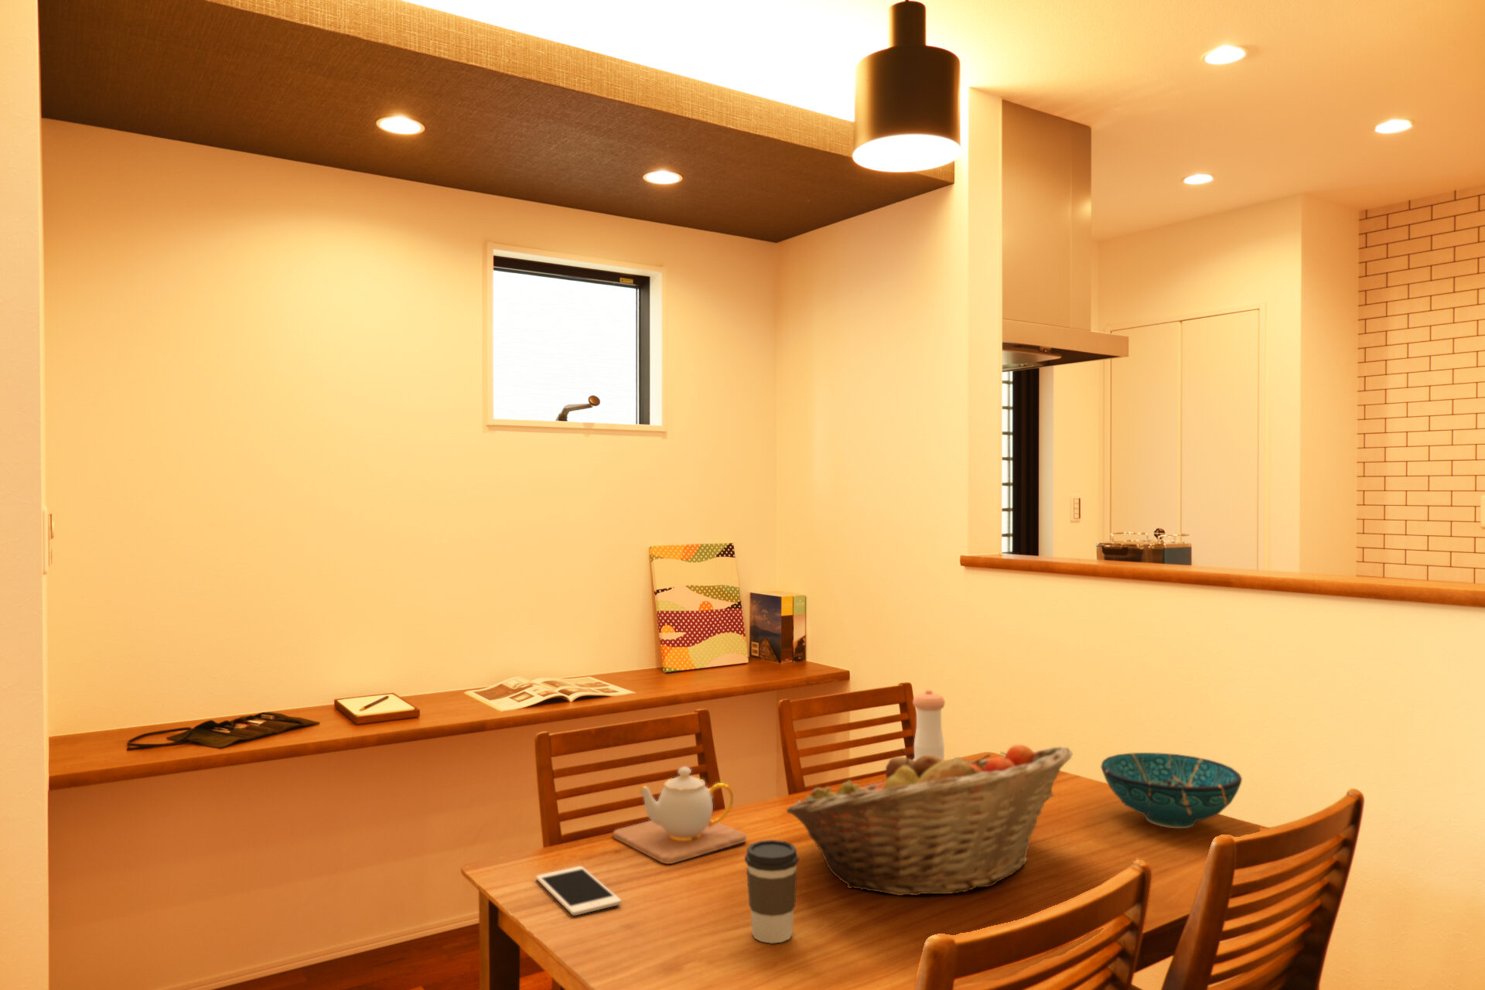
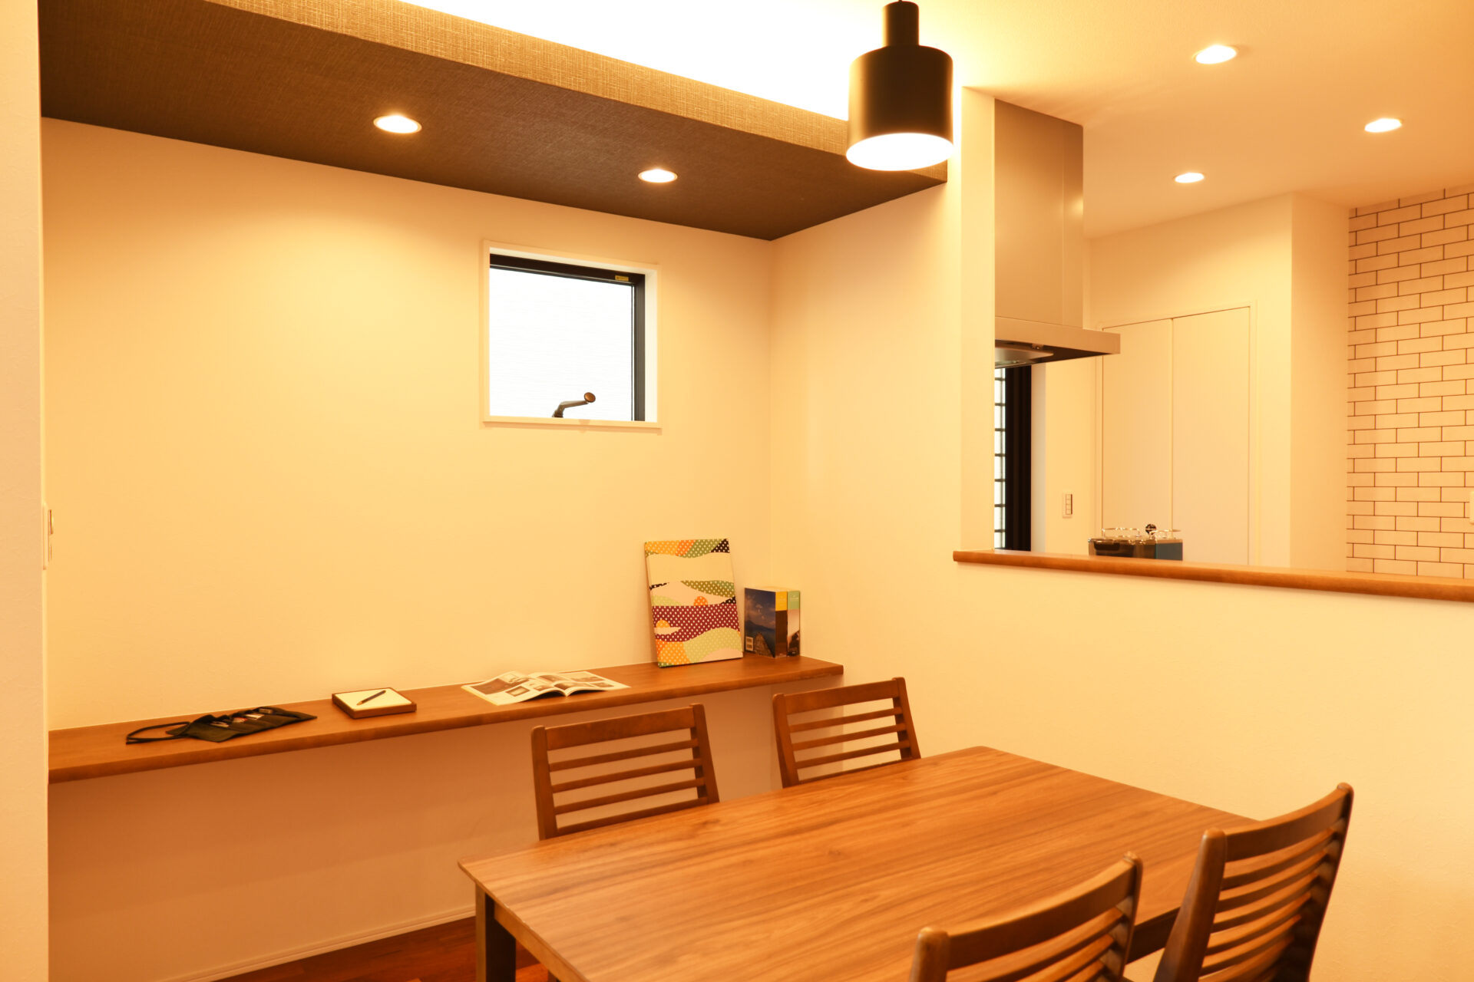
- decorative bowl [1099,751,1243,829]
- teapot [612,766,747,865]
- cell phone [535,865,622,917]
- pepper shaker [912,688,946,761]
- coffee cup [744,839,800,945]
- fruit basket [784,744,1073,896]
